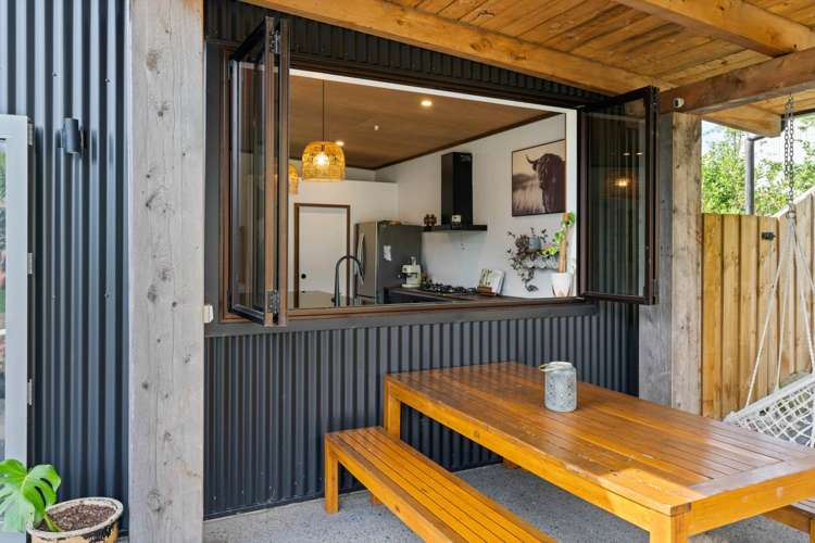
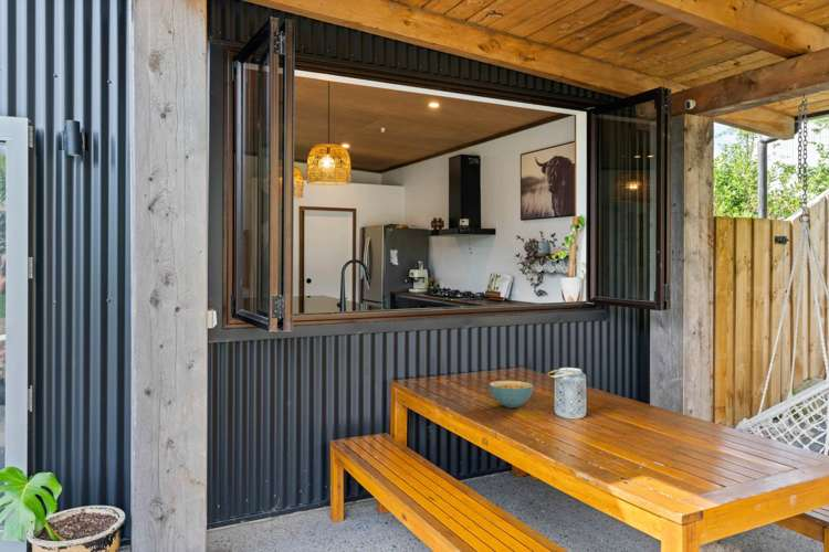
+ cereal bowl [489,380,535,408]
